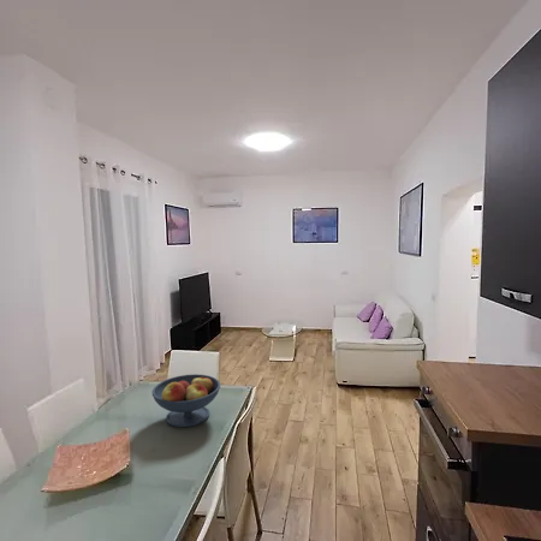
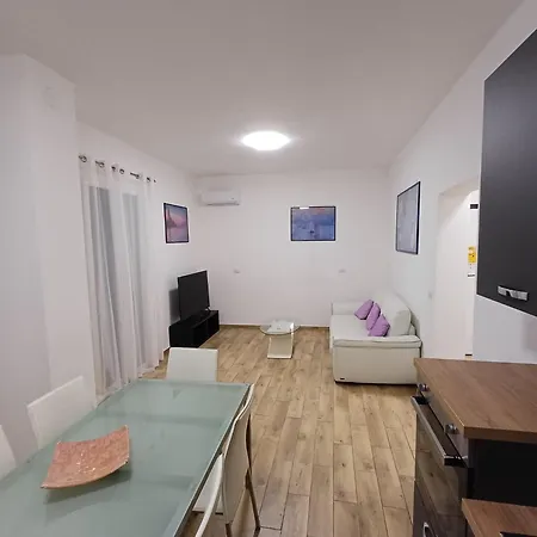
- fruit bowl [151,373,221,428]
